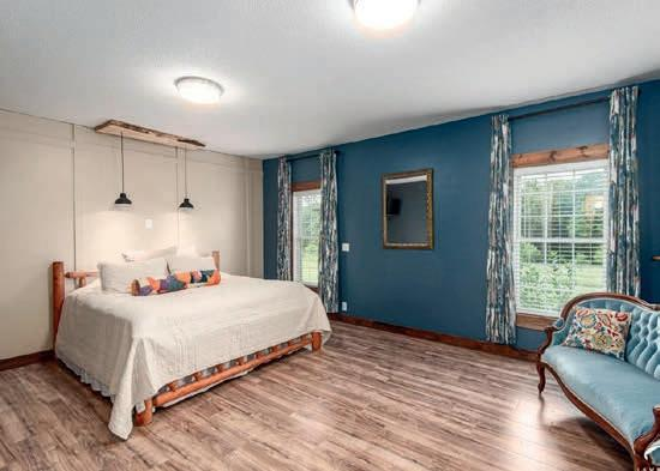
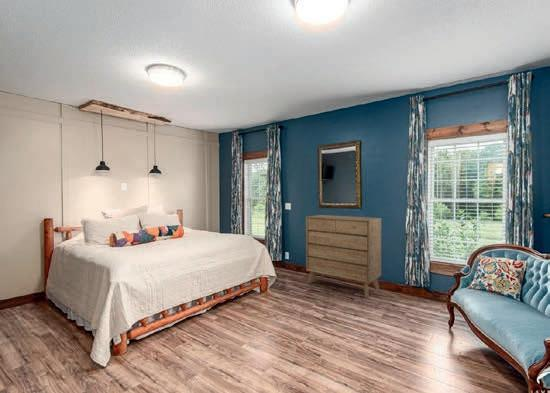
+ dresser [305,214,382,298]
